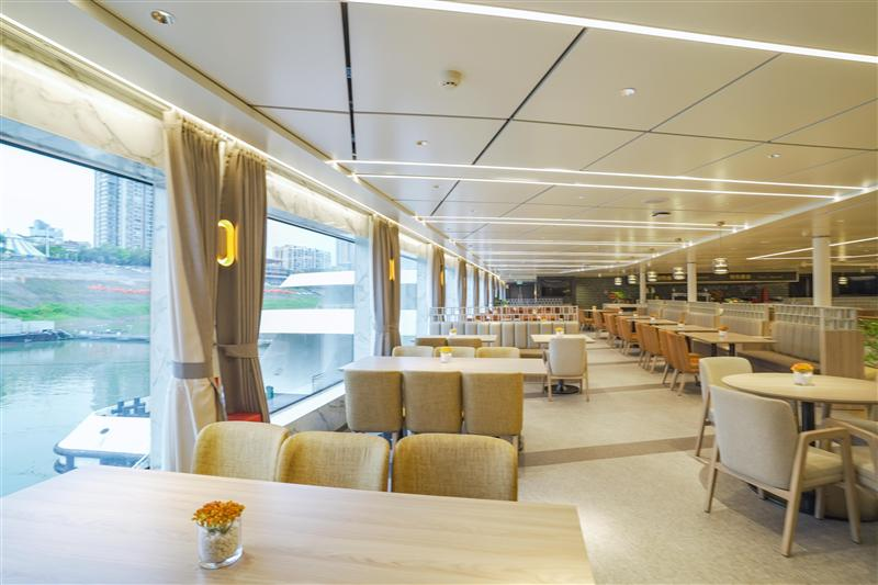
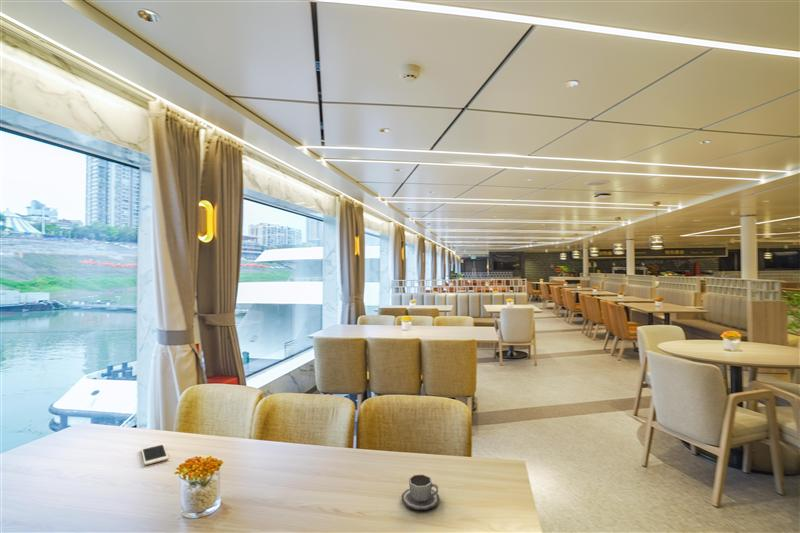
+ cup [401,473,440,511]
+ cell phone [140,443,169,466]
